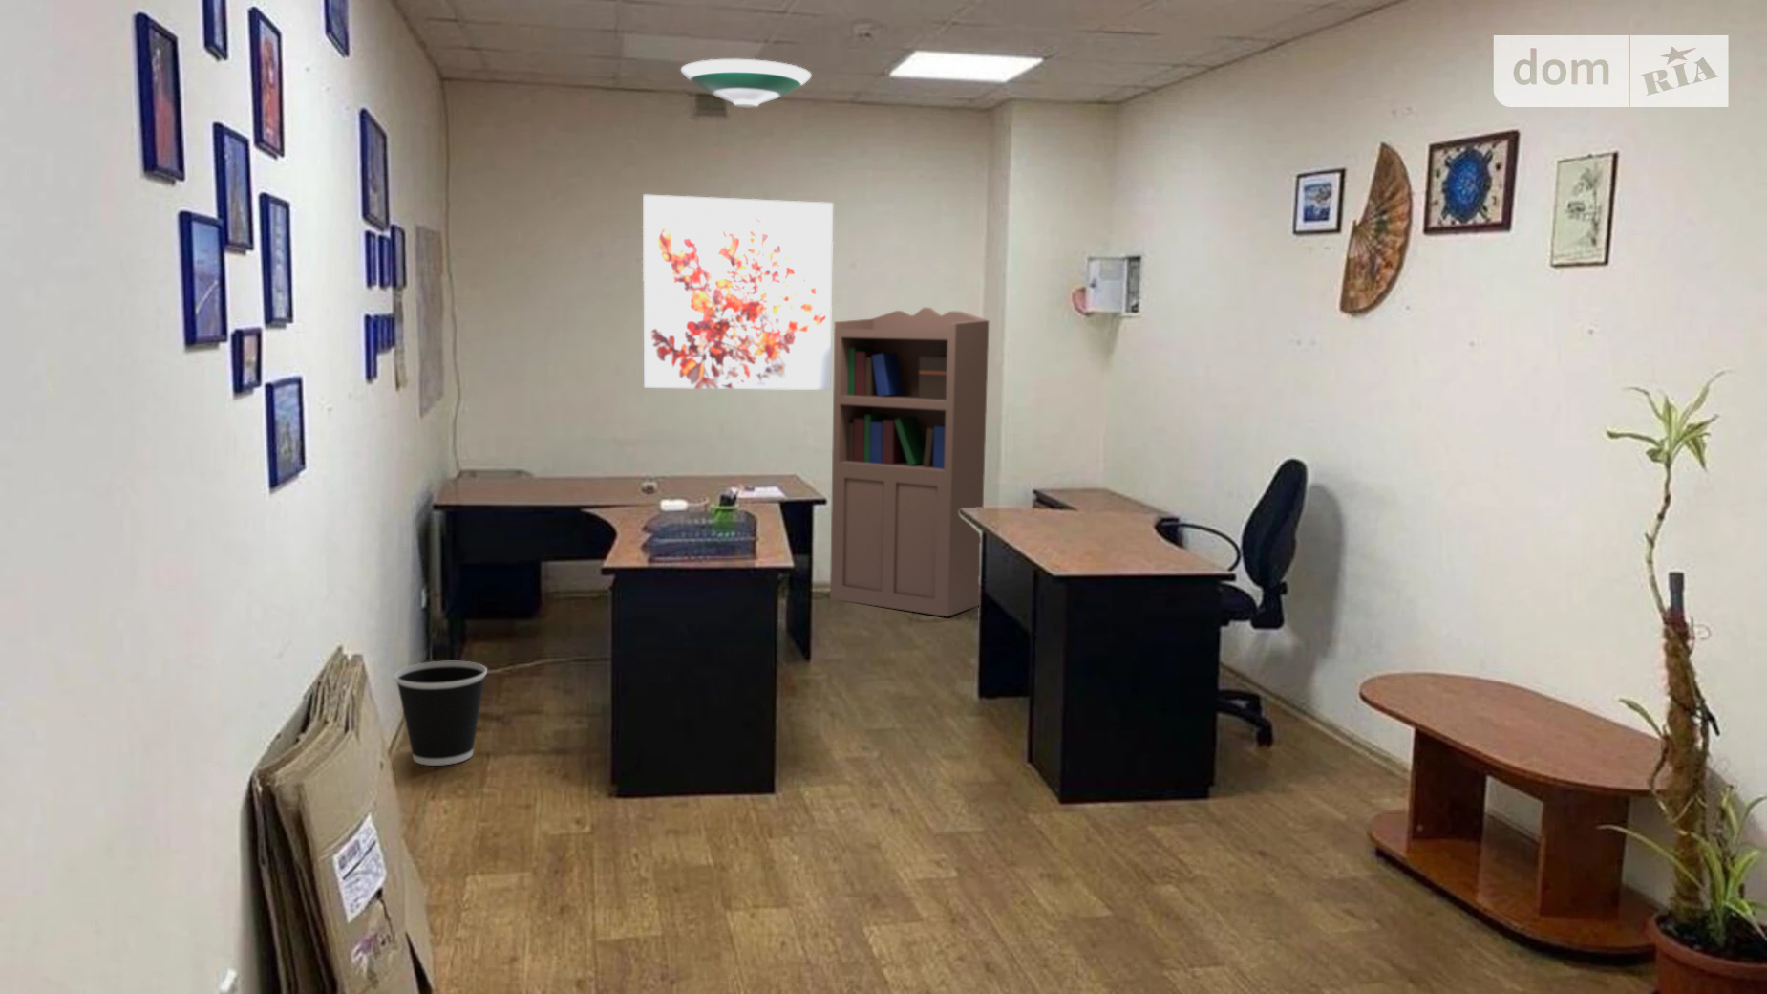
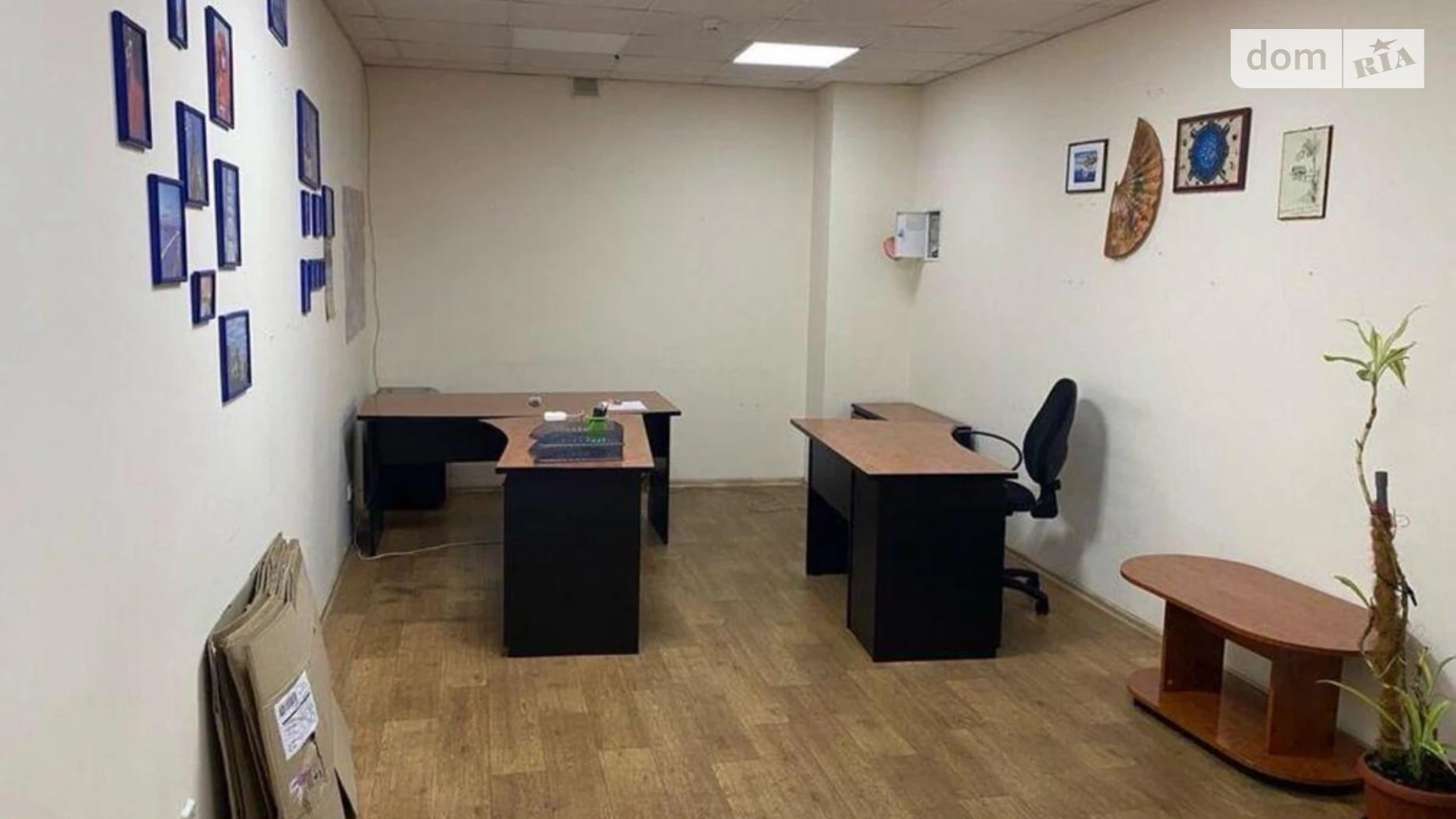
- wall art [642,193,834,391]
- wastebasket [393,660,488,767]
- bookcase [829,307,989,618]
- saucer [680,58,813,108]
